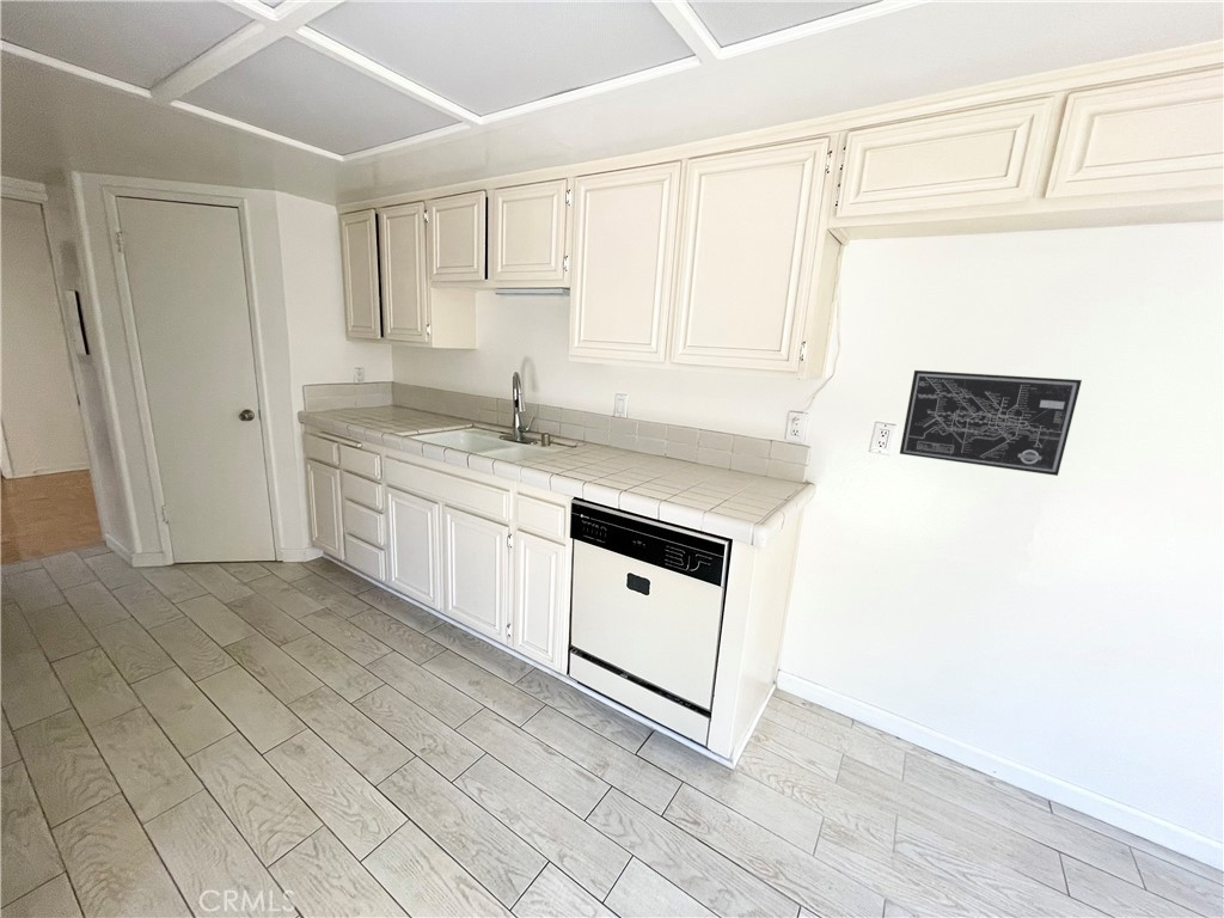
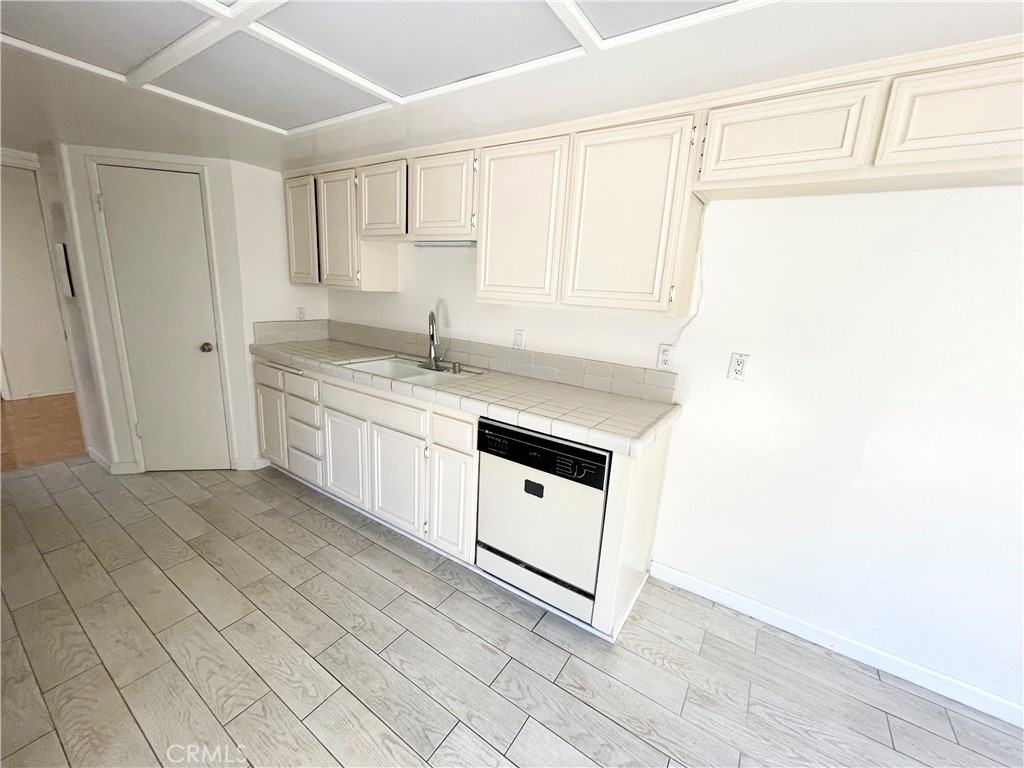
- wall art [899,369,1083,477]
